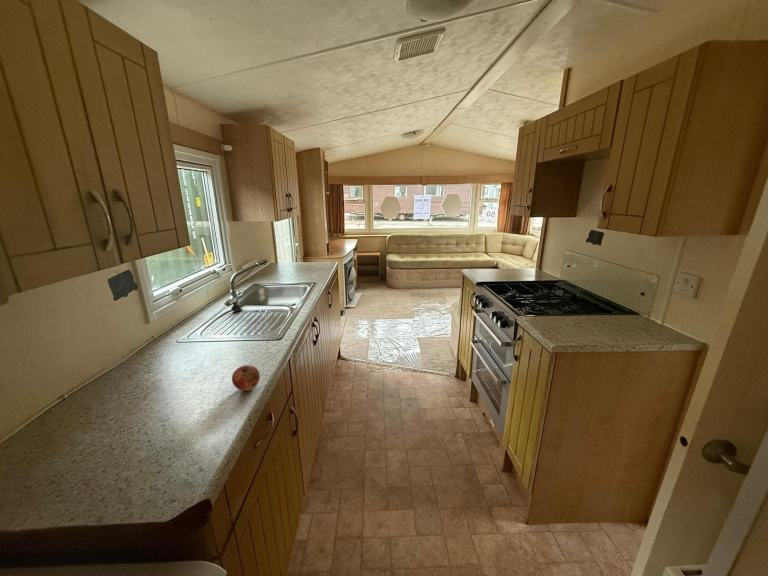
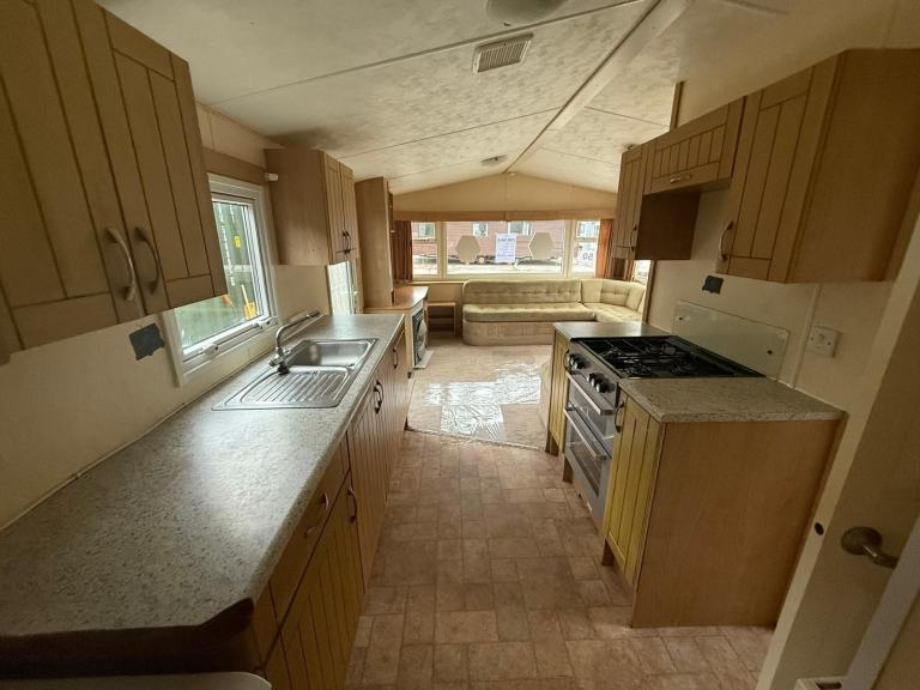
- fruit [231,364,261,392]
